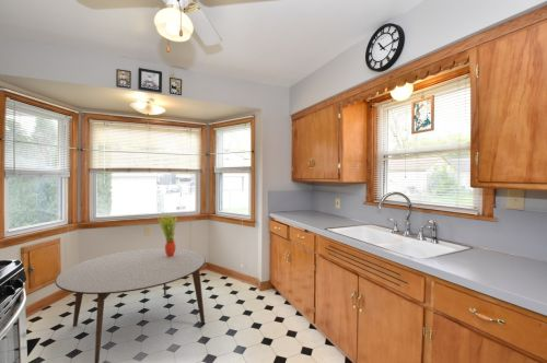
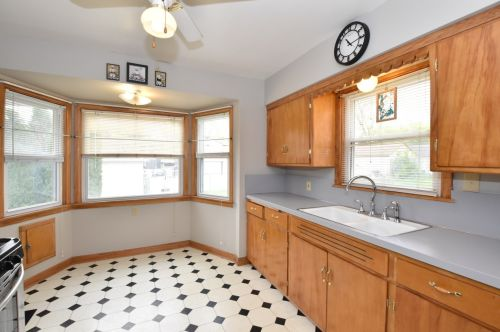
- dining table [54,247,207,363]
- potted plant [156,212,178,257]
